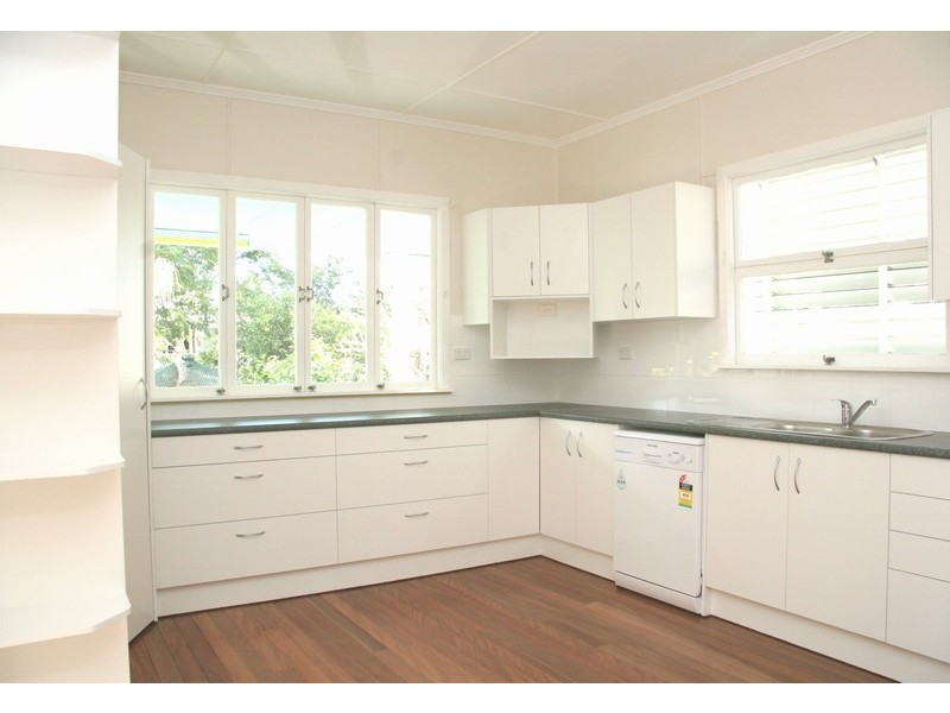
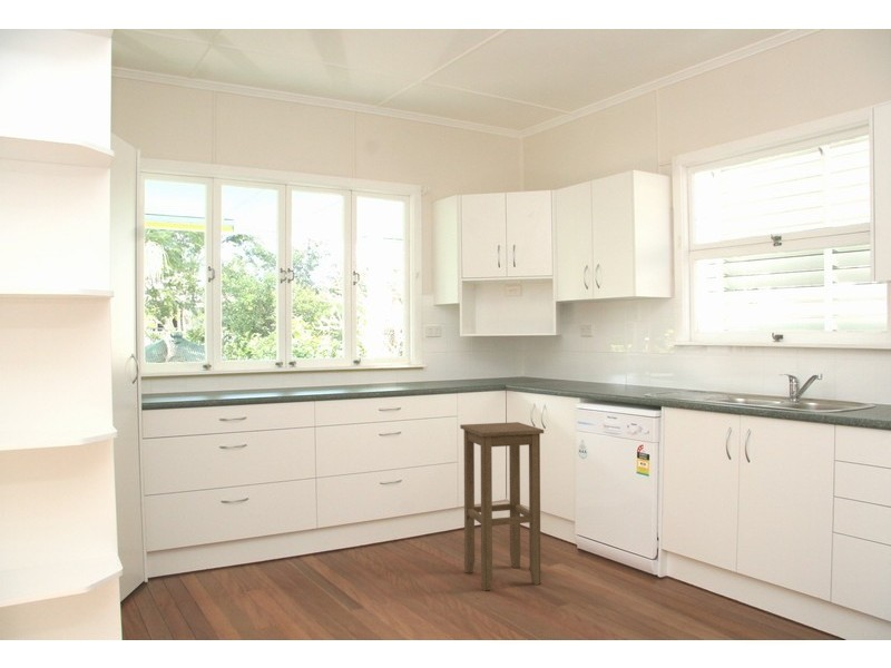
+ stool [459,421,545,591]
